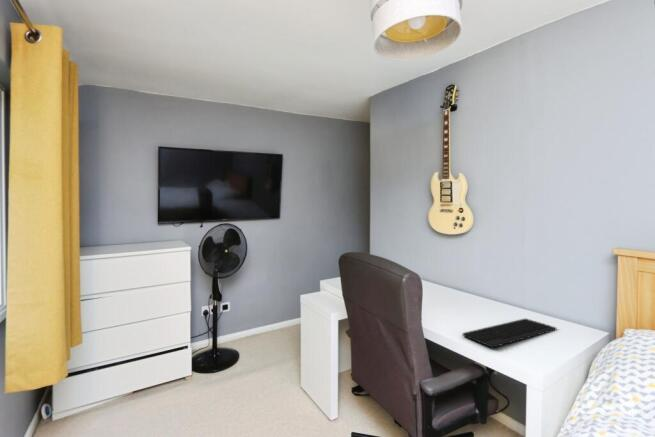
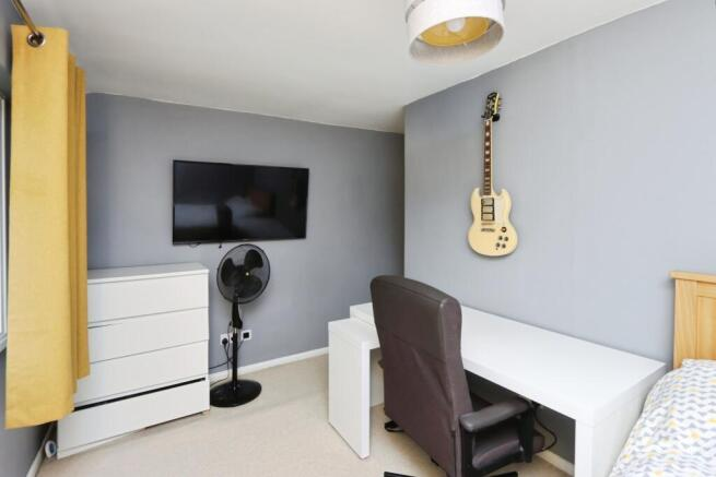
- keyboard [462,317,557,349]
